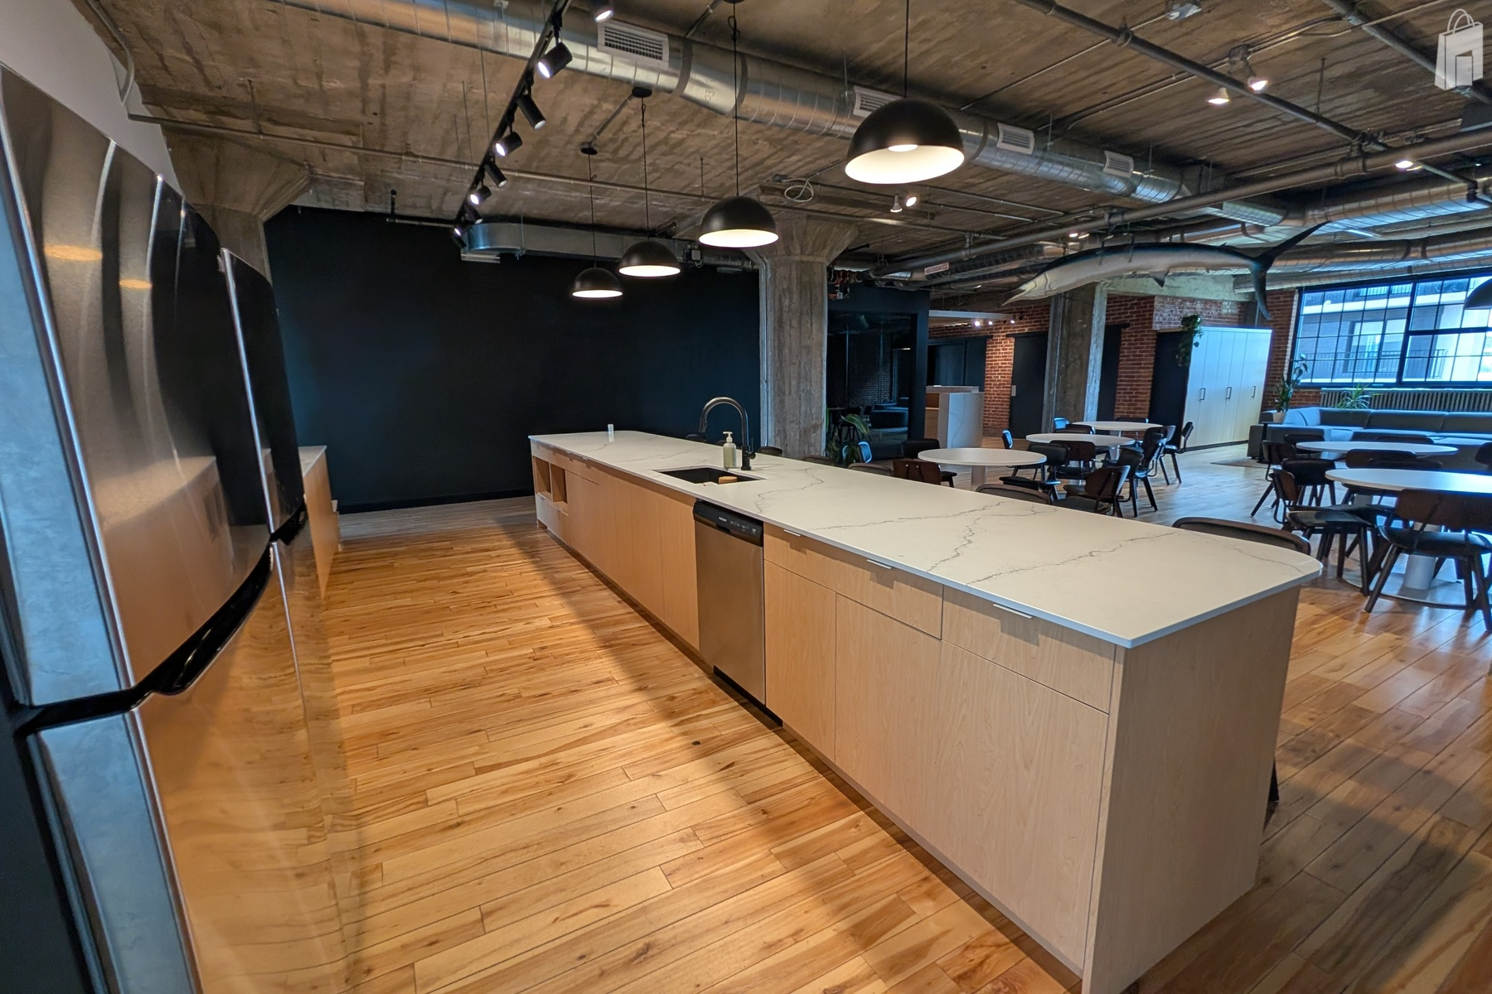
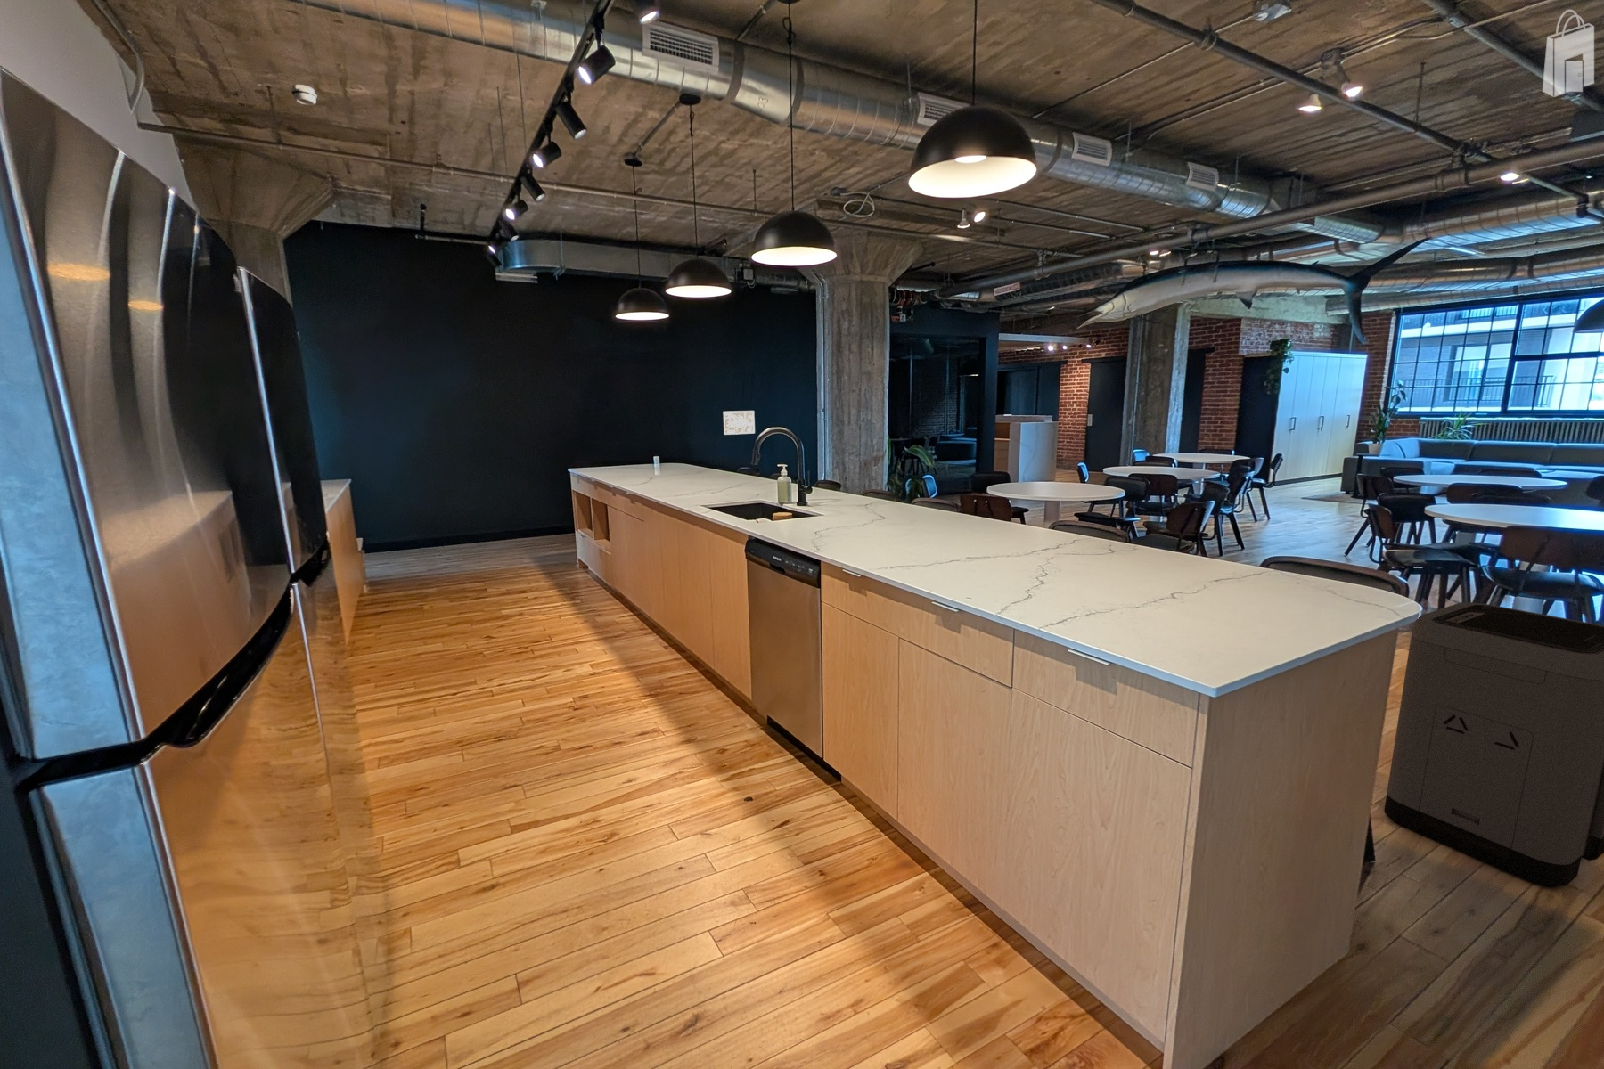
+ wall art [722,409,755,435]
+ smoke detector [290,84,319,106]
+ trash can [1383,601,1604,888]
